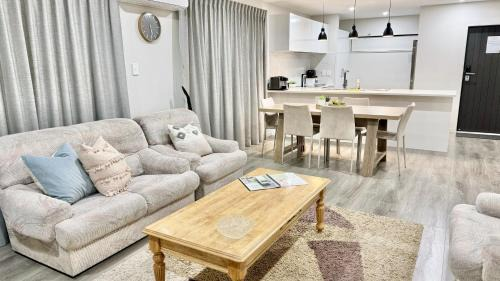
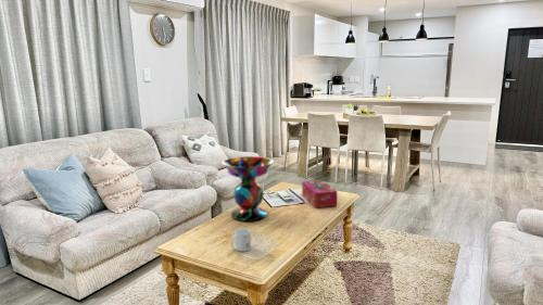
+ mug [230,227,252,253]
+ decorative bowl [220,155,276,223]
+ tissue box [301,179,338,208]
